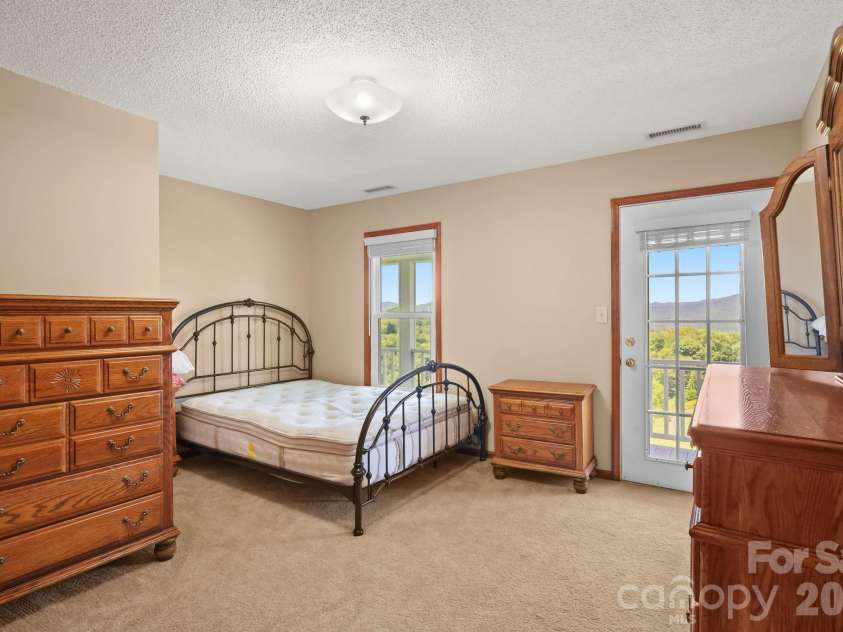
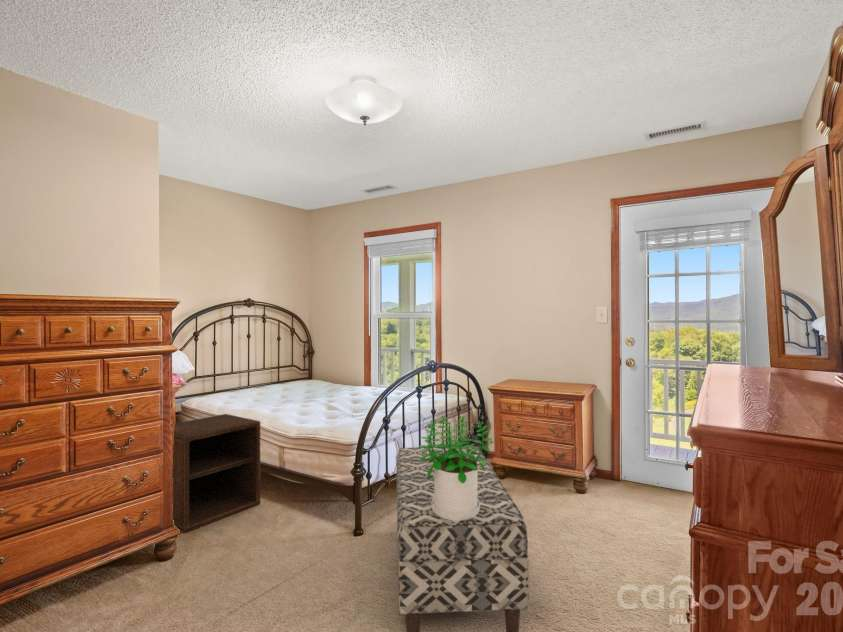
+ bench [395,445,530,632]
+ nightstand [172,413,261,534]
+ potted plant [418,414,494,520]
